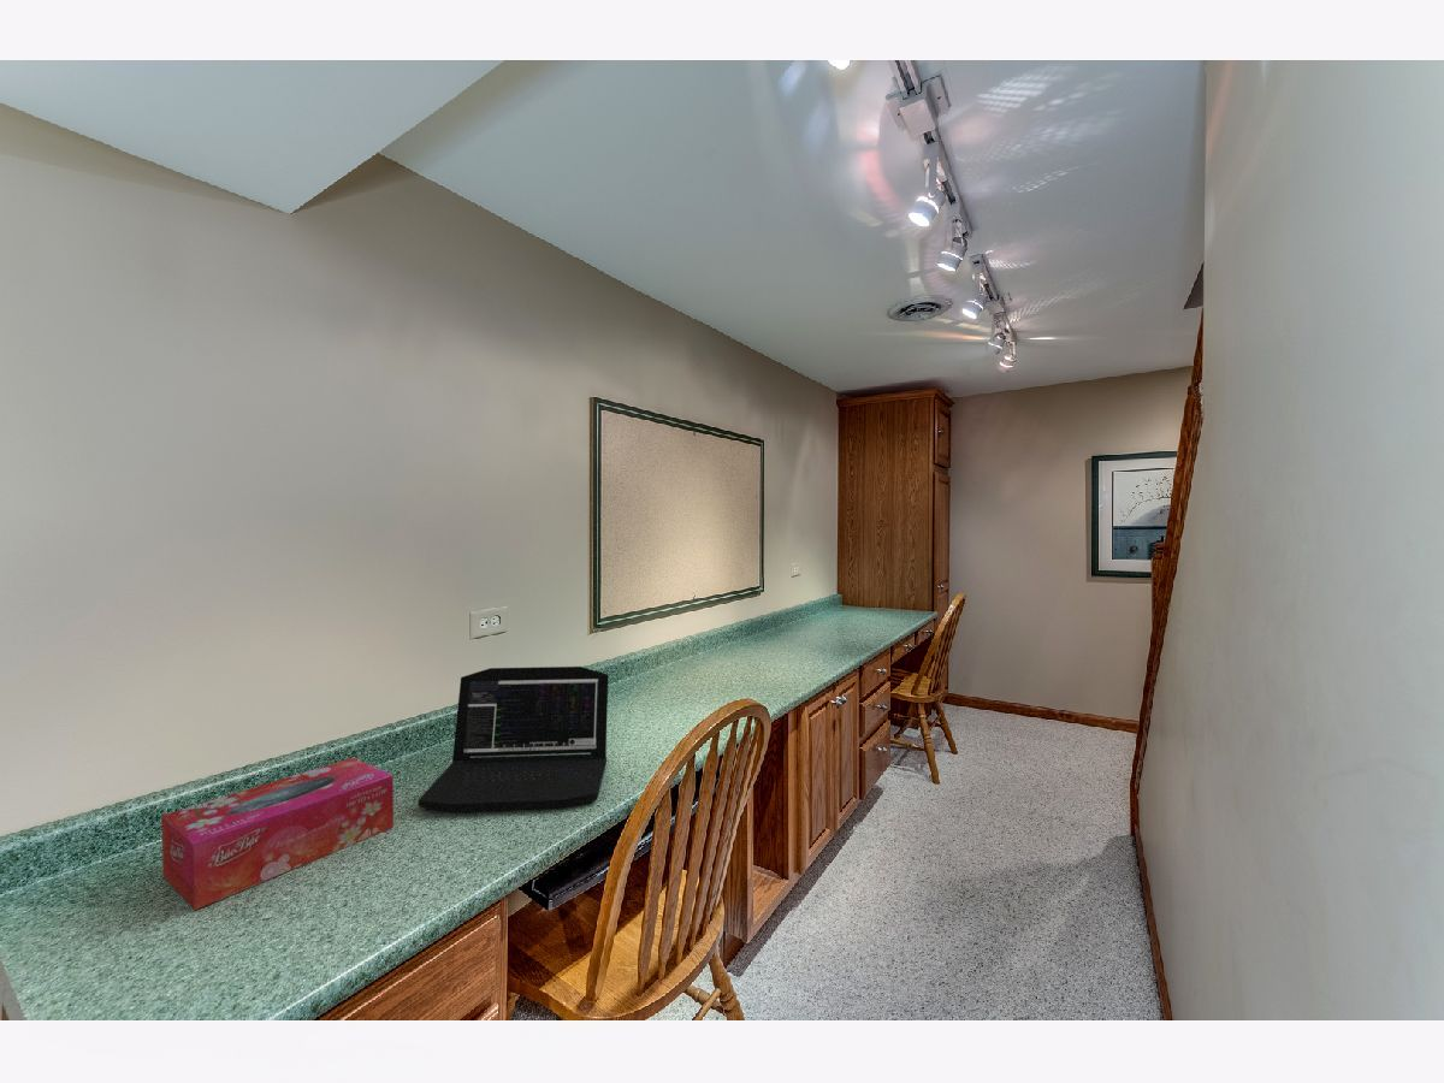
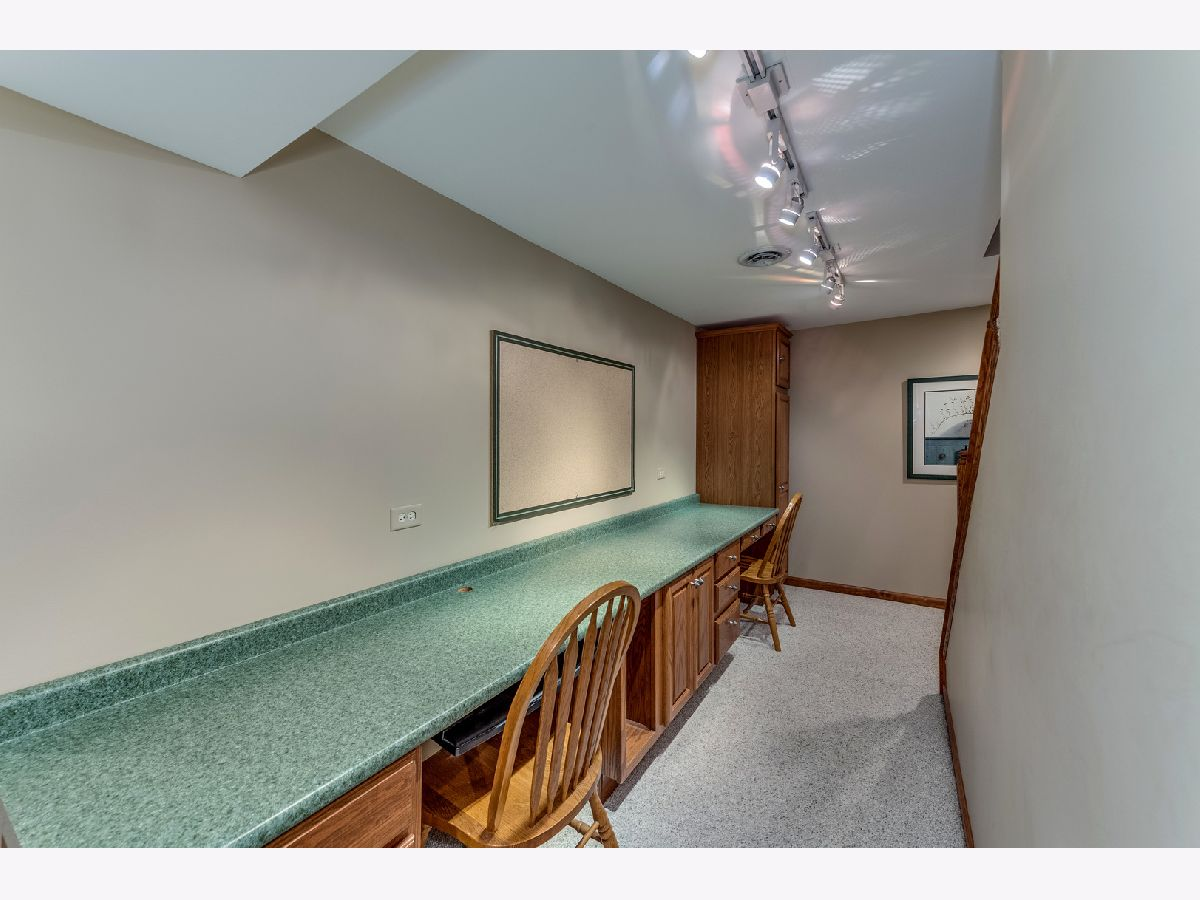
- tissue box [160,757,395,911]
- laptop [416,665,609,813]
